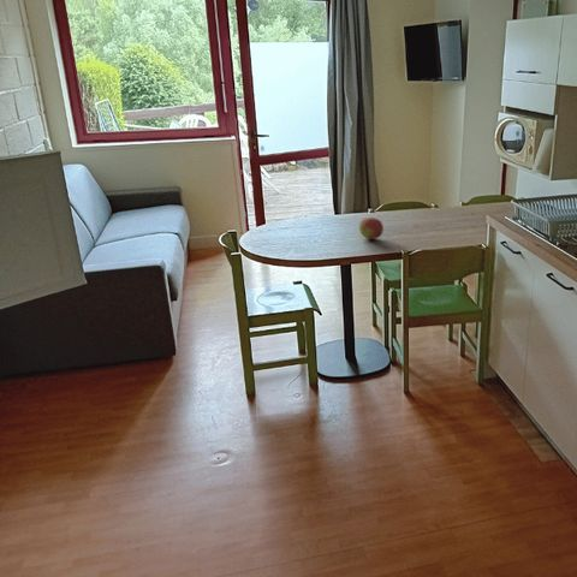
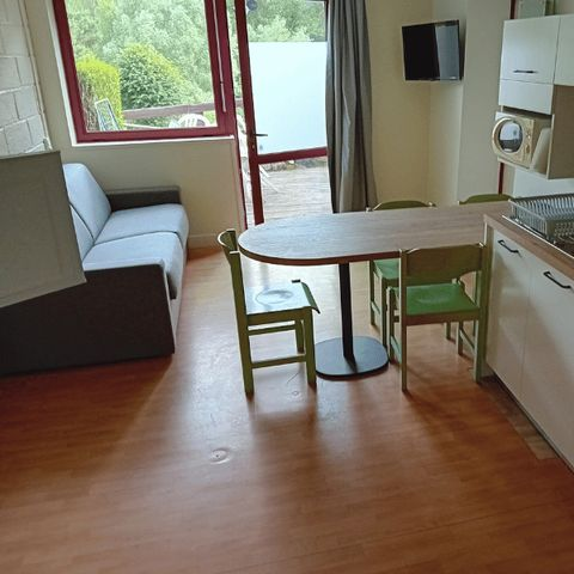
- fruit [358,216,385,240]
